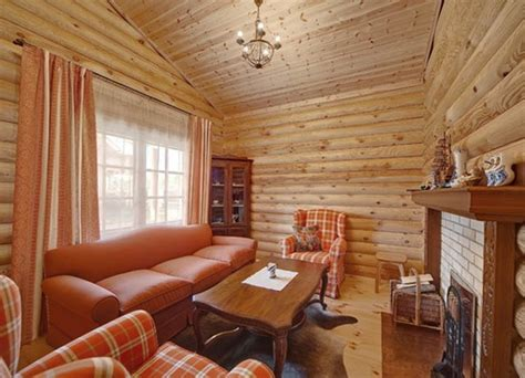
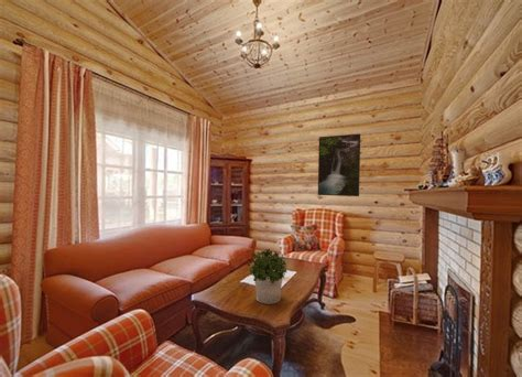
+ potted plant [247,248,289,305]
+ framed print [317,132,361,197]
